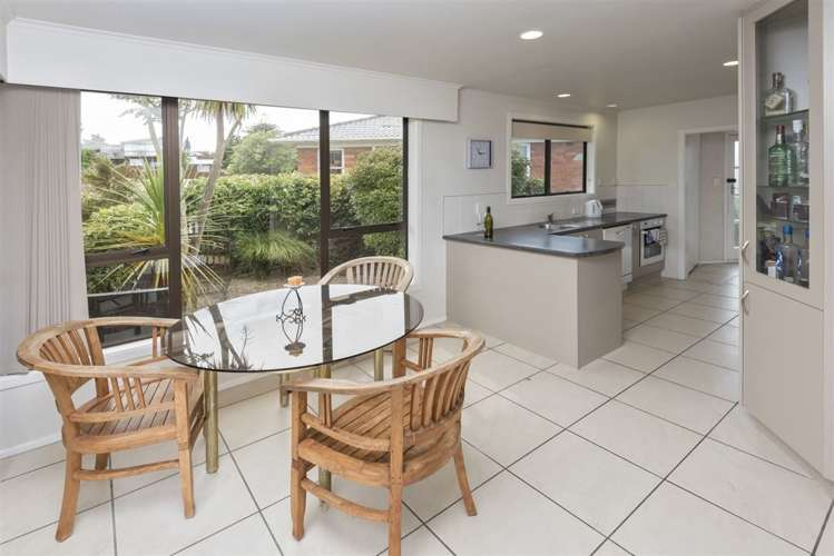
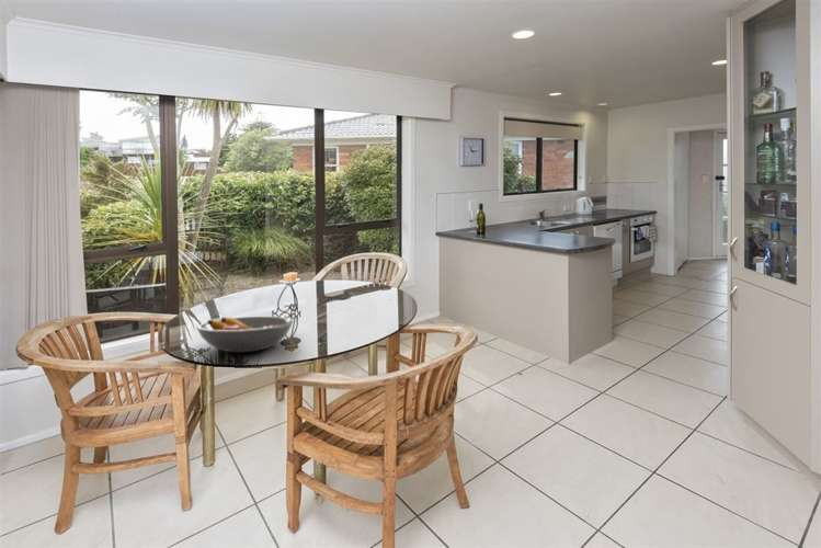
+ fruit bowl [195,316,294,353]
